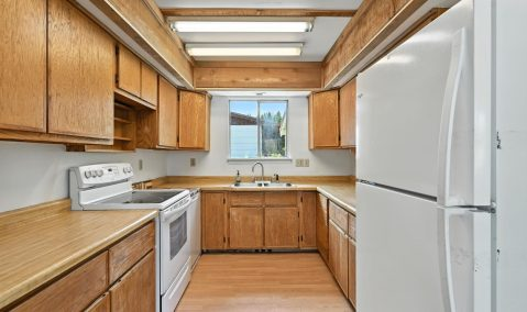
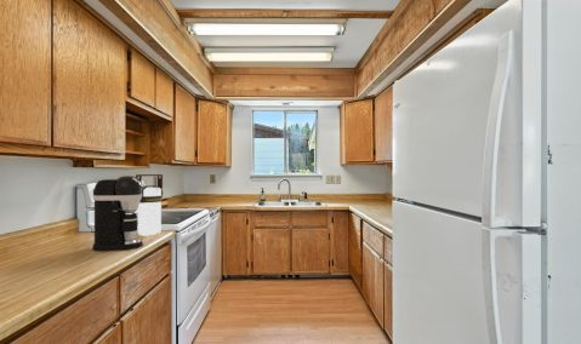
+ canister [135,173,164,236]
+ coffee maker [91,174,144,252]
